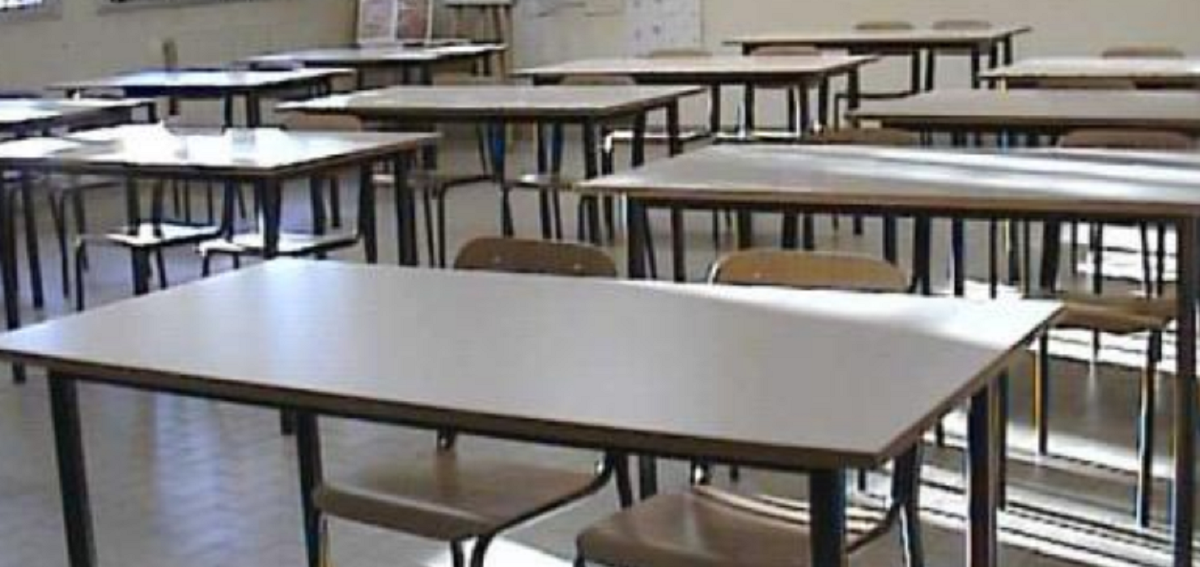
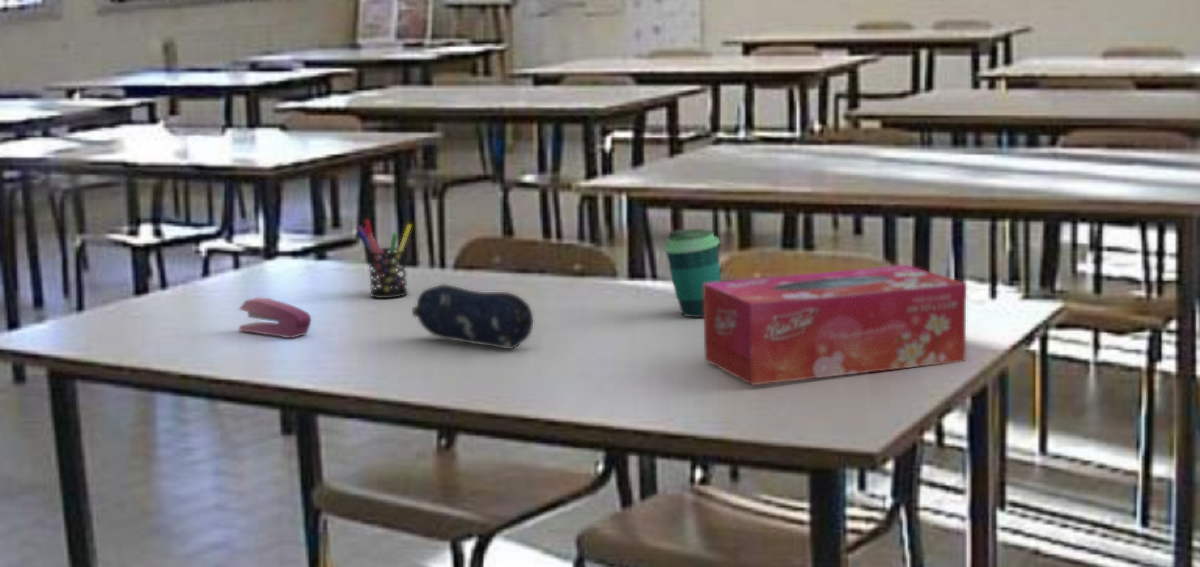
+ cup [663,228,721,318]
+ tissue box [703,264,967,386]
+ pencil case [411,283,534,350]
+ stapler [237,297,312,339]
+ pen holder [355,218,413,299]
